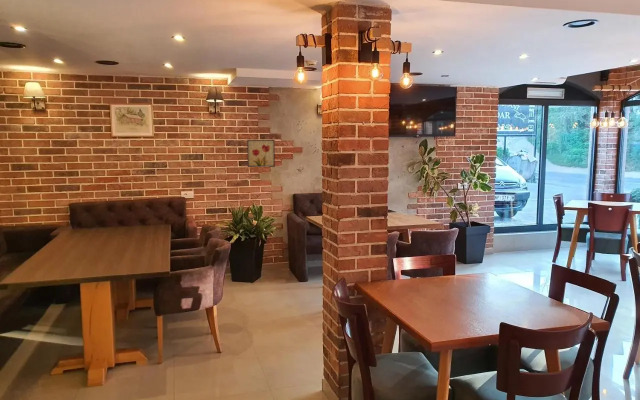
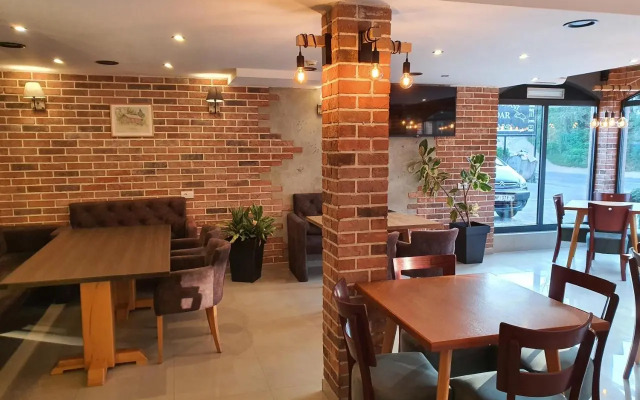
- wall art [246,139,276,168]
